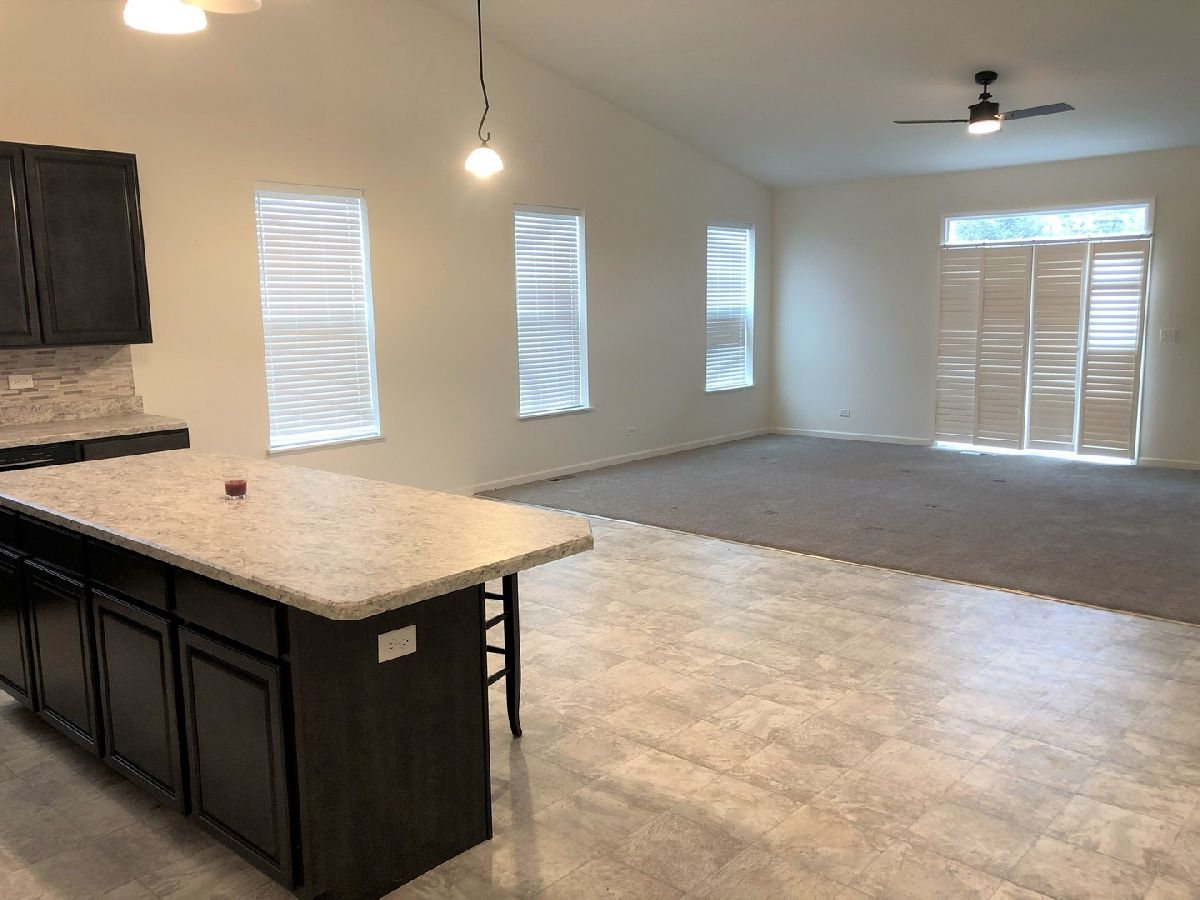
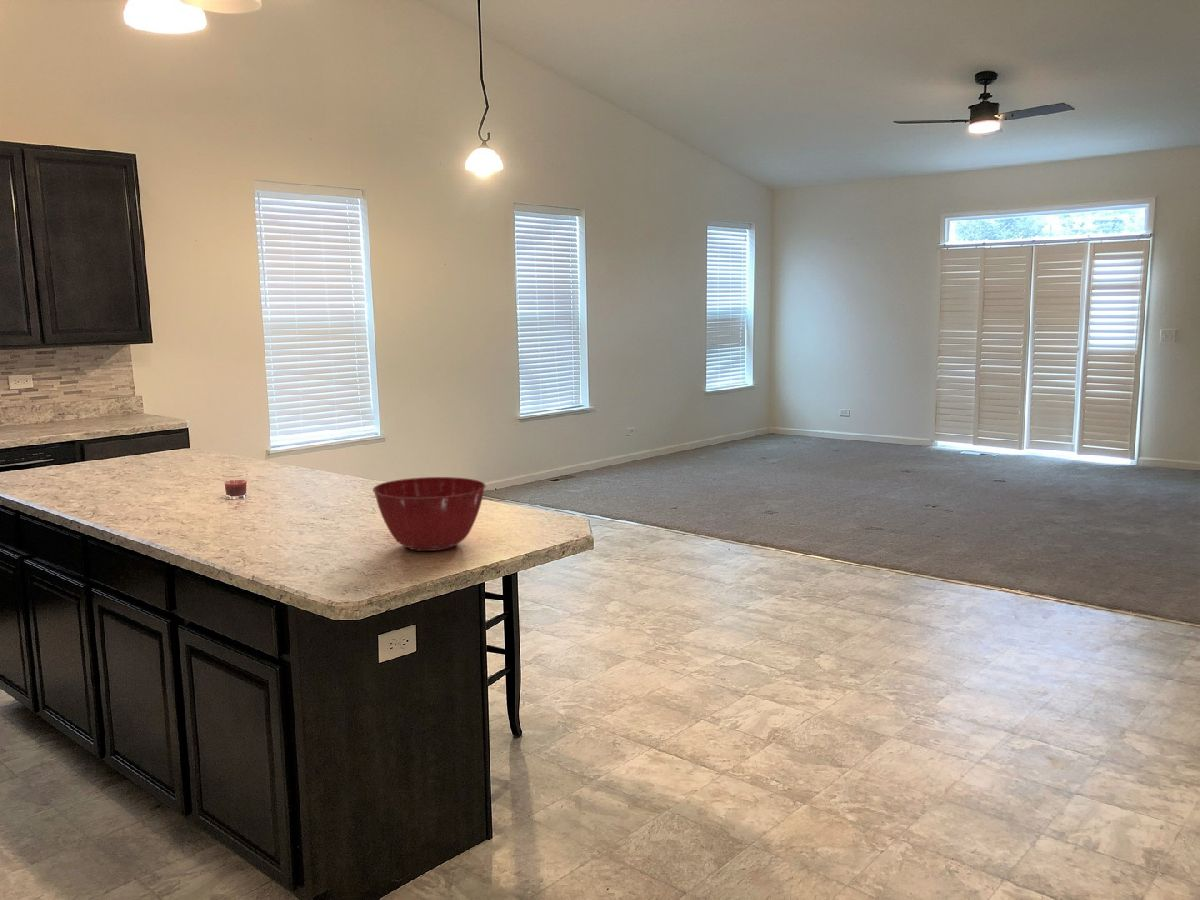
+ mixing bowl [372,476,487,552]
